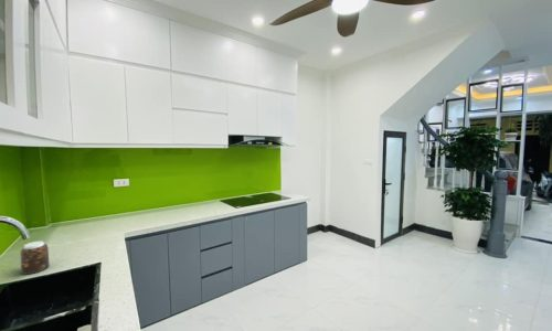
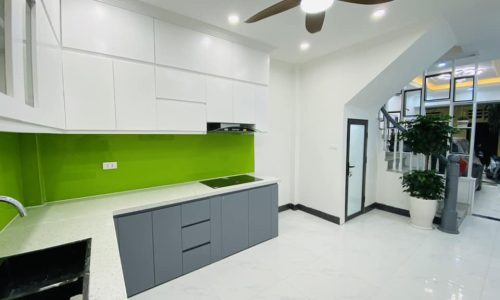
- jar [19,241,51,276]
